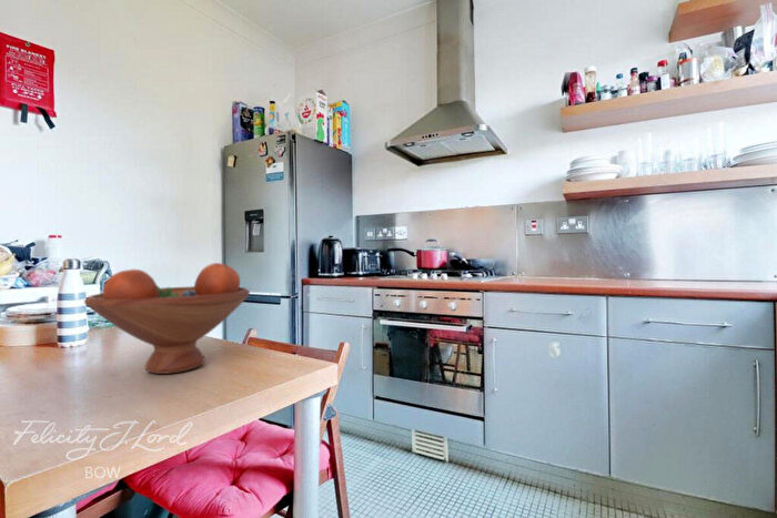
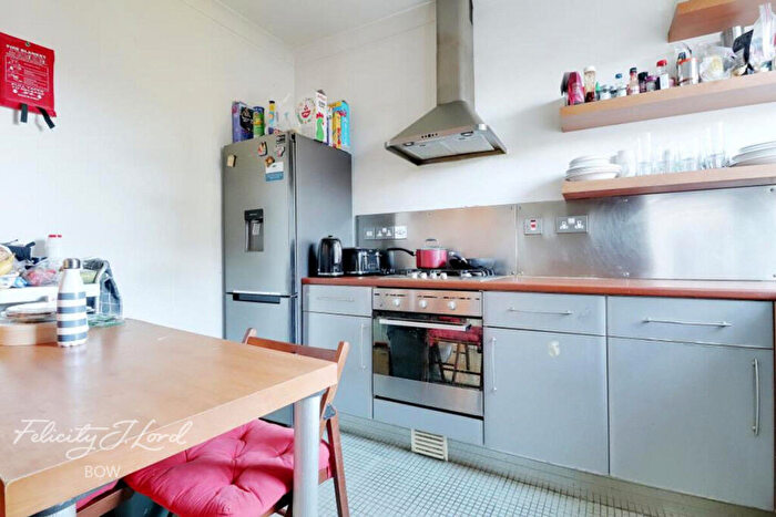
- fruit bowl [83,262,251,375]
